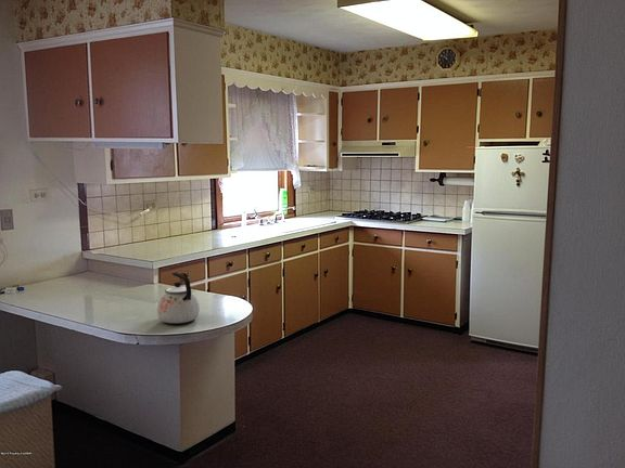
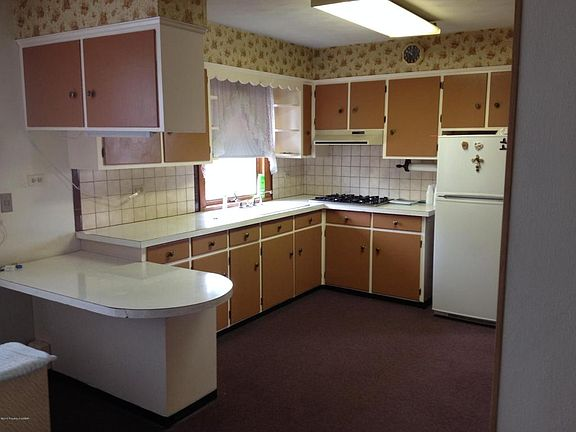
- kettle [156,271,201,324]
